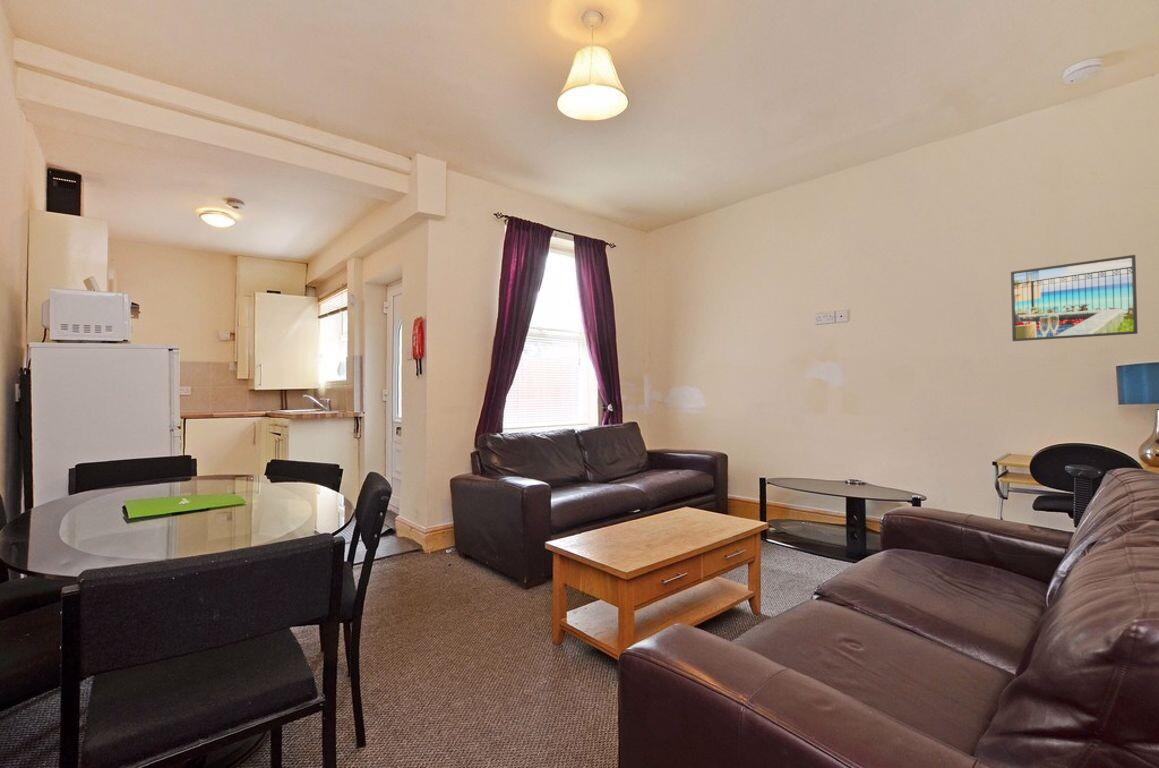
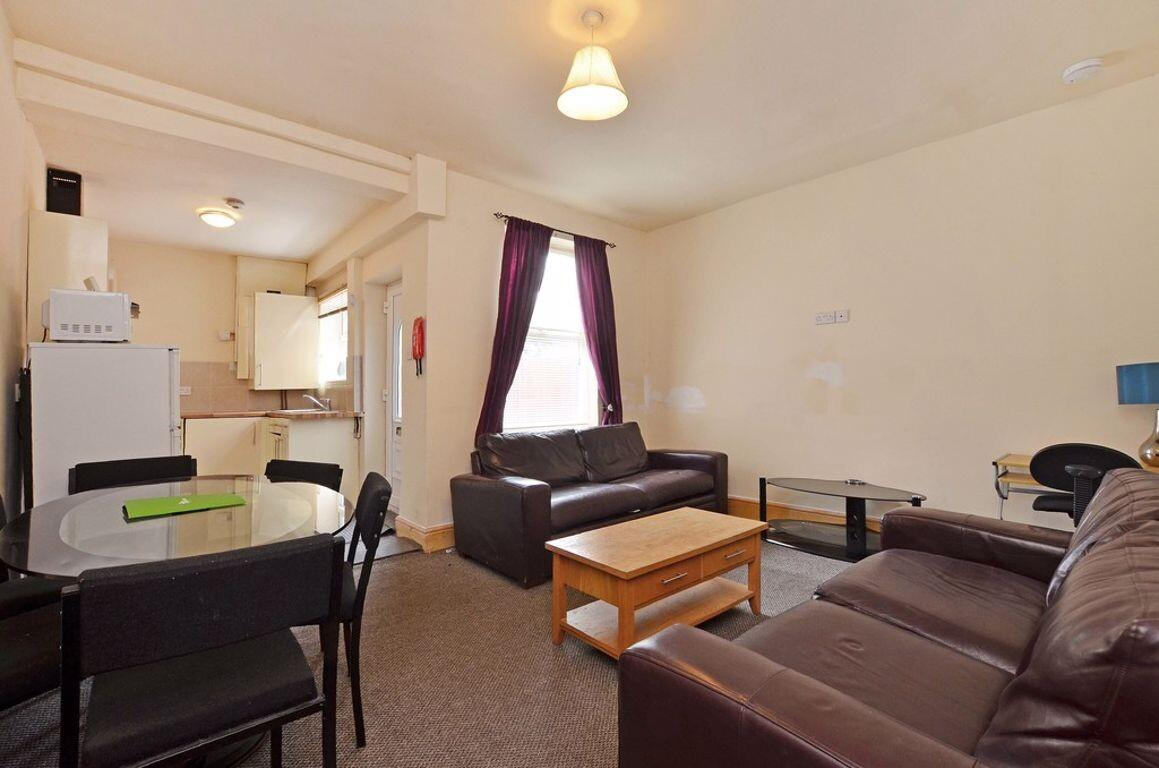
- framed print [1010,254,1139,342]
